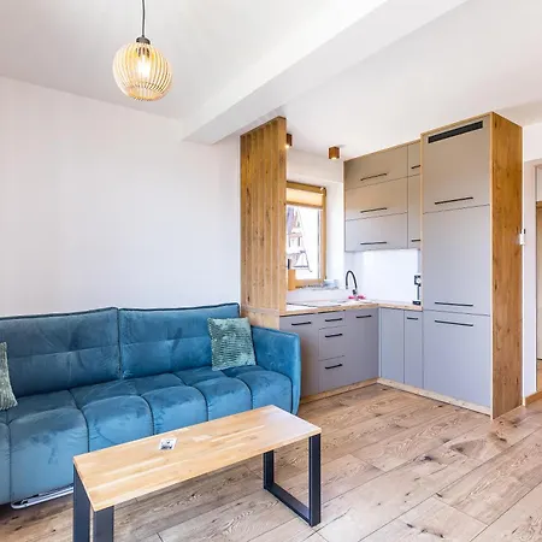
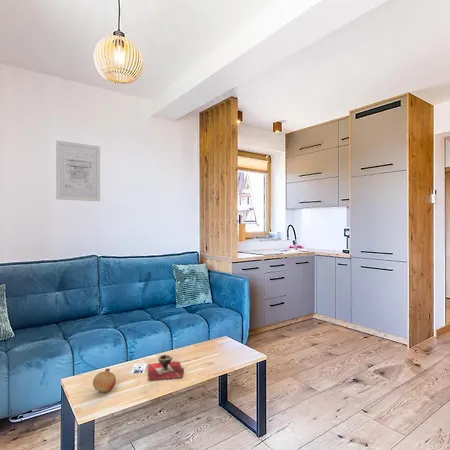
+ decorative bowl [147,354,185,381]
+ fruit [92,367,117,393]
+ wall art [55,139,101,202]
